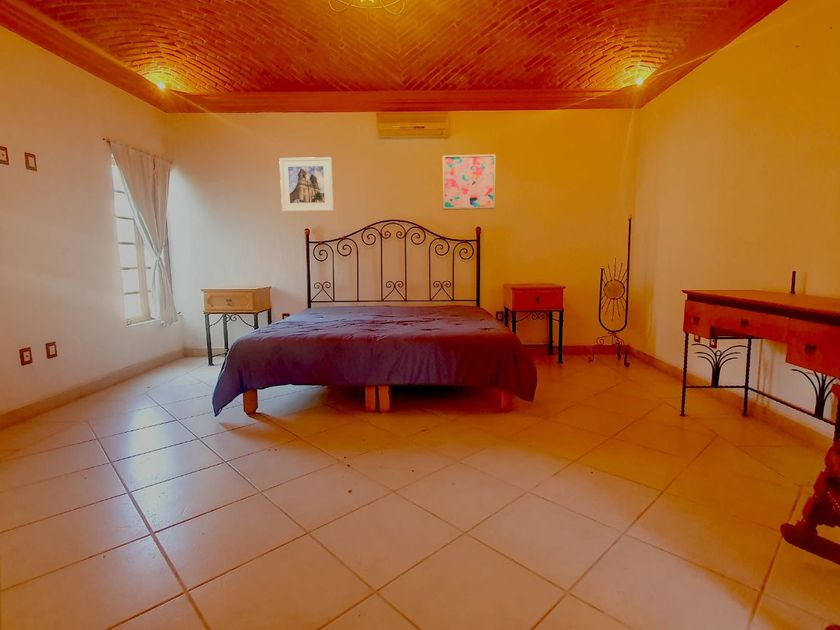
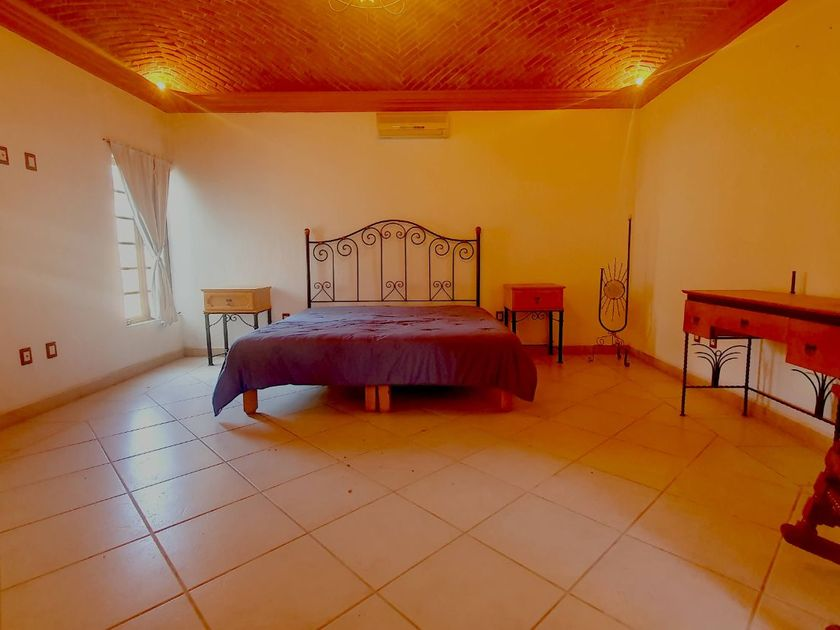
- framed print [278,156,335,213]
- wall art [442,153,497,211]
